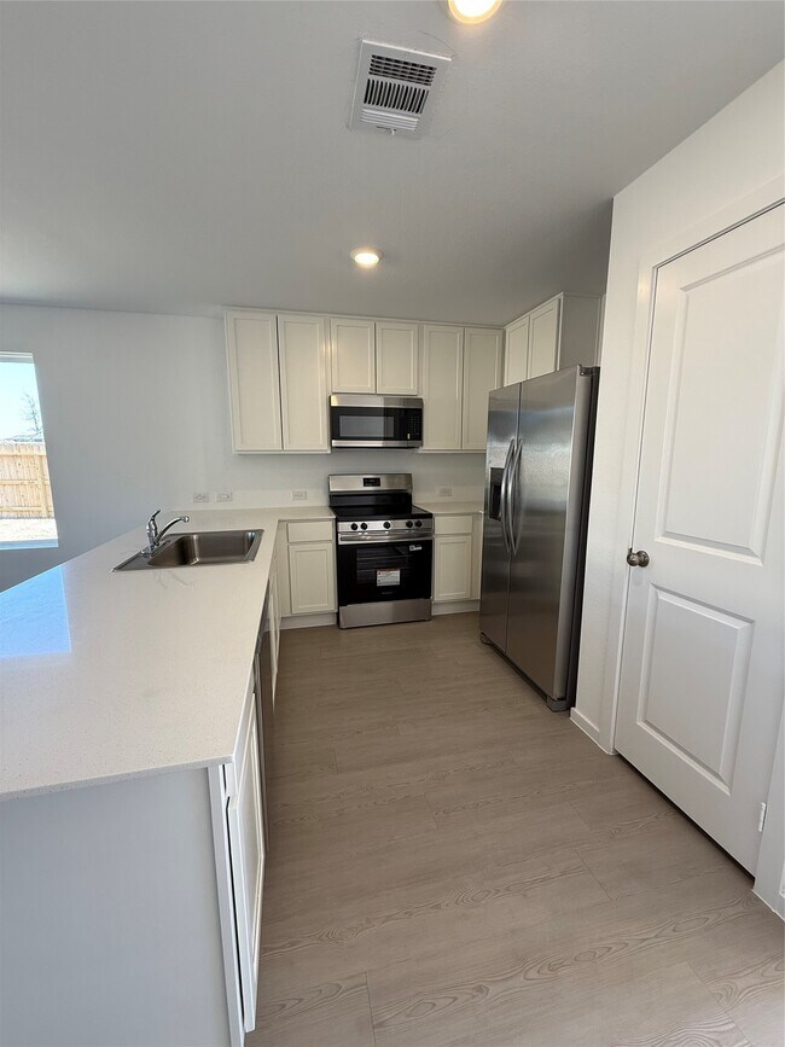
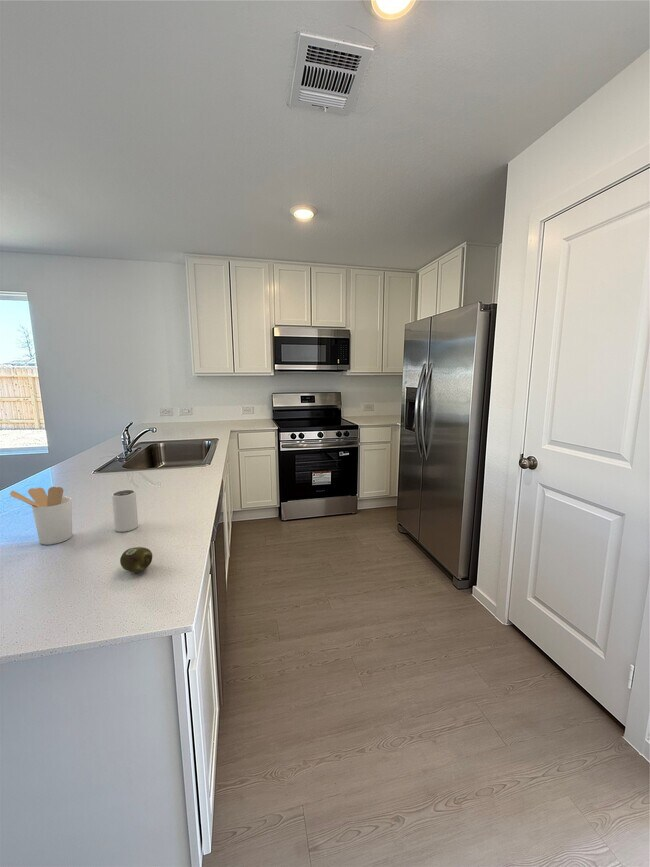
+ utensil holder [9,486,73,546]
+ mug [111,489,139,533]
+ fruit [119,546,154,573]
